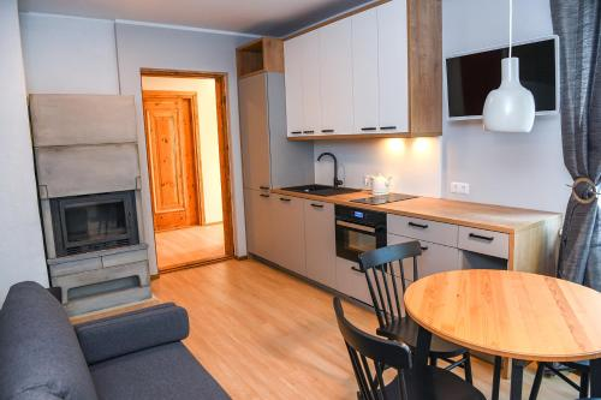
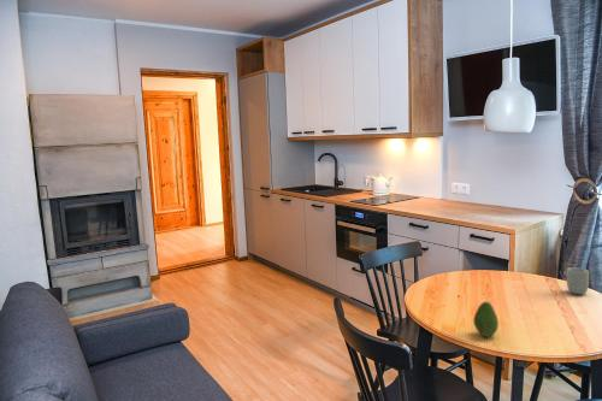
+ cup [566,266,590,295]
+ fruit [472,301,500,338]
